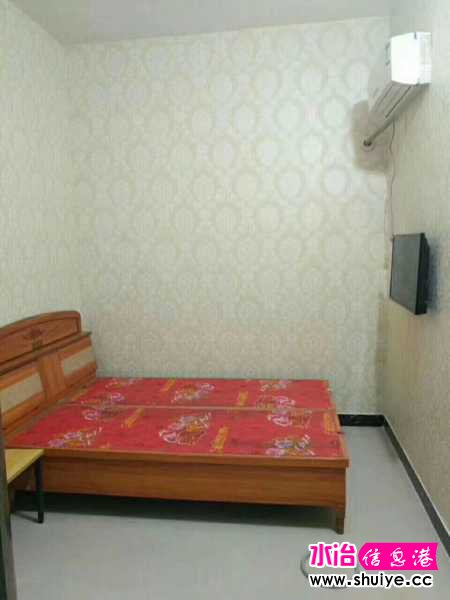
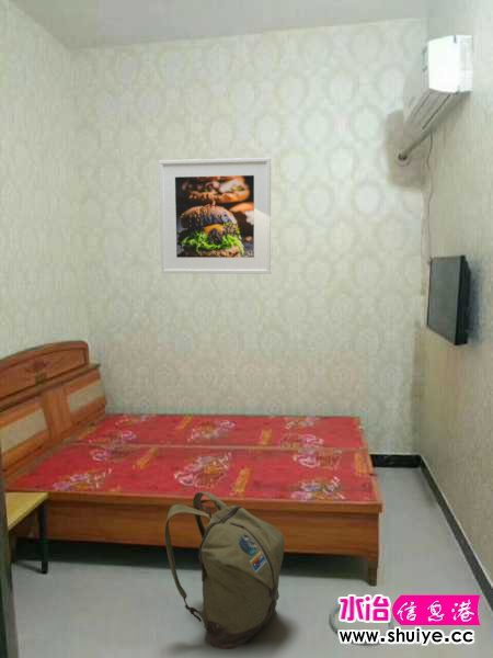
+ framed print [158,157,272,275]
+ backpack [163,491,286,650]
